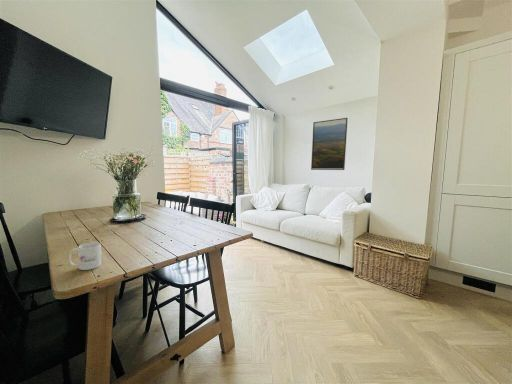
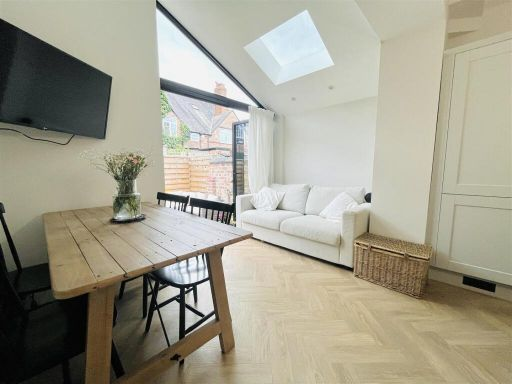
- mug [68,242,102,271]
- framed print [310,117,349,171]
